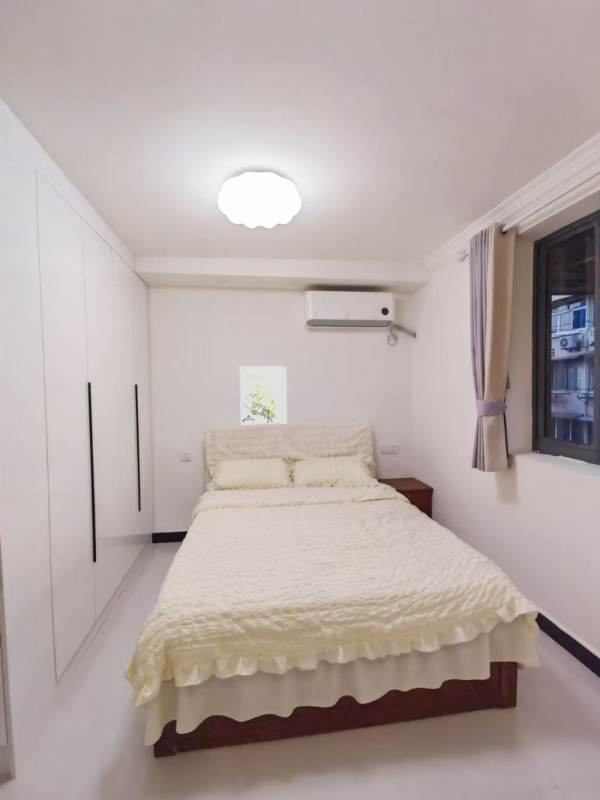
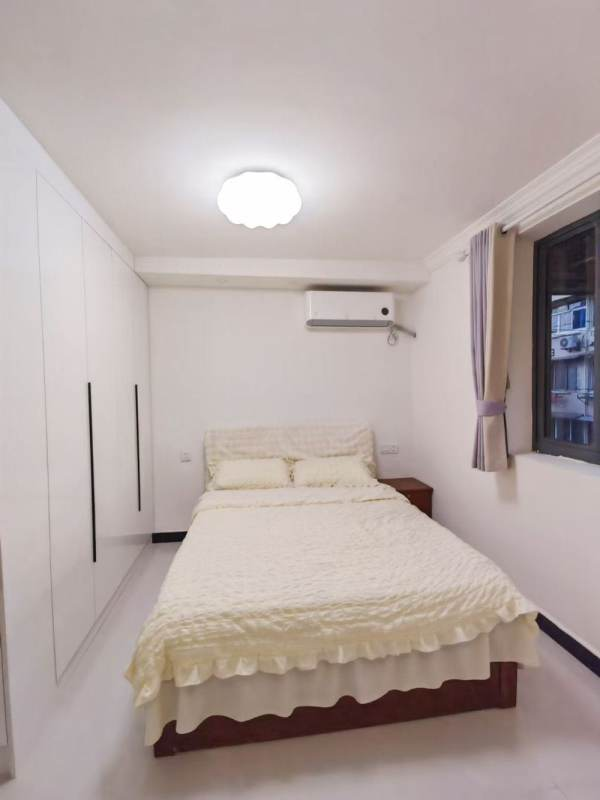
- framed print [239,365,288,426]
